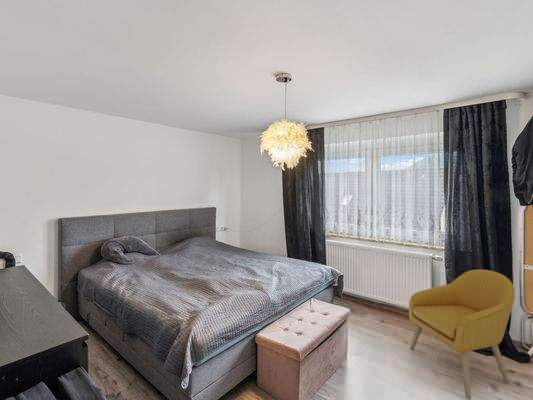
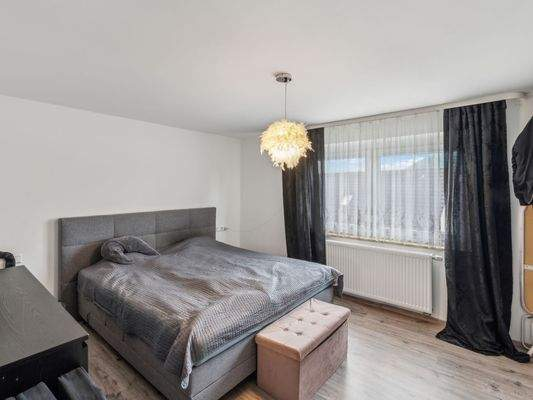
- armchair [408,269,516,400]
